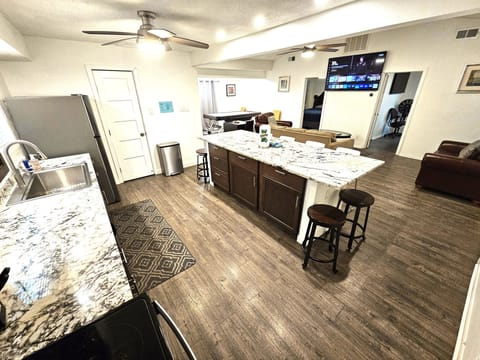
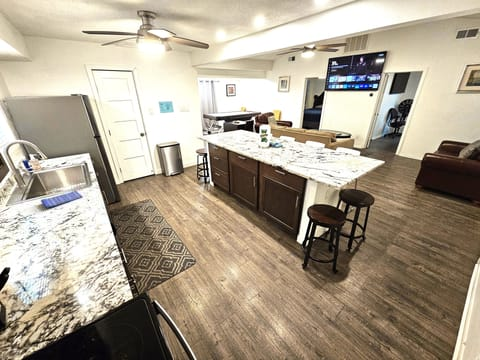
+ dish towel [40,189,84,209]
